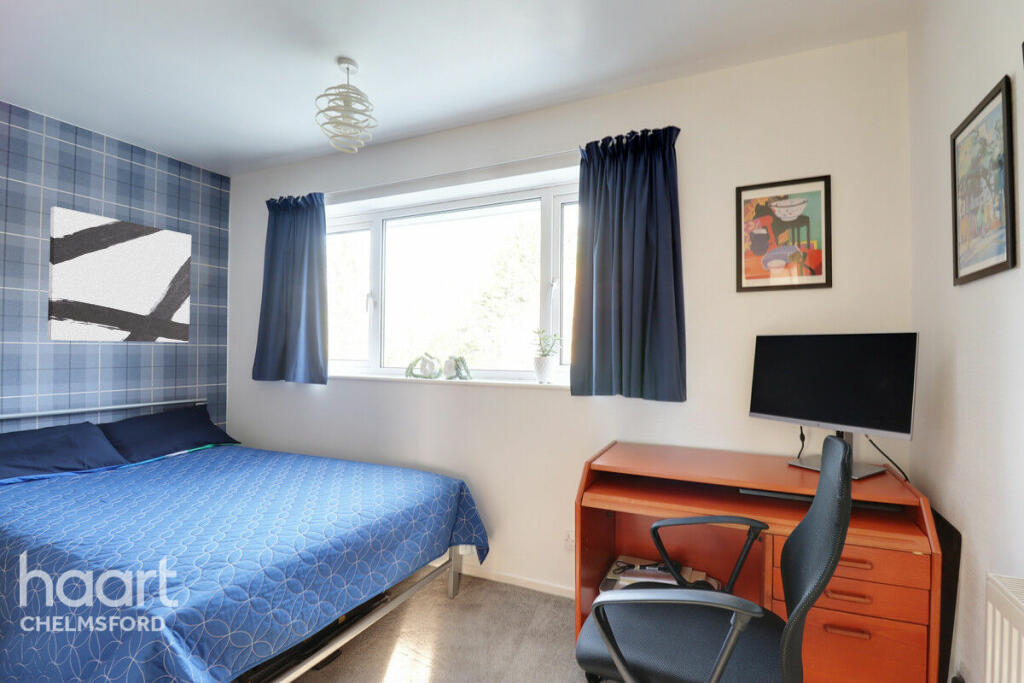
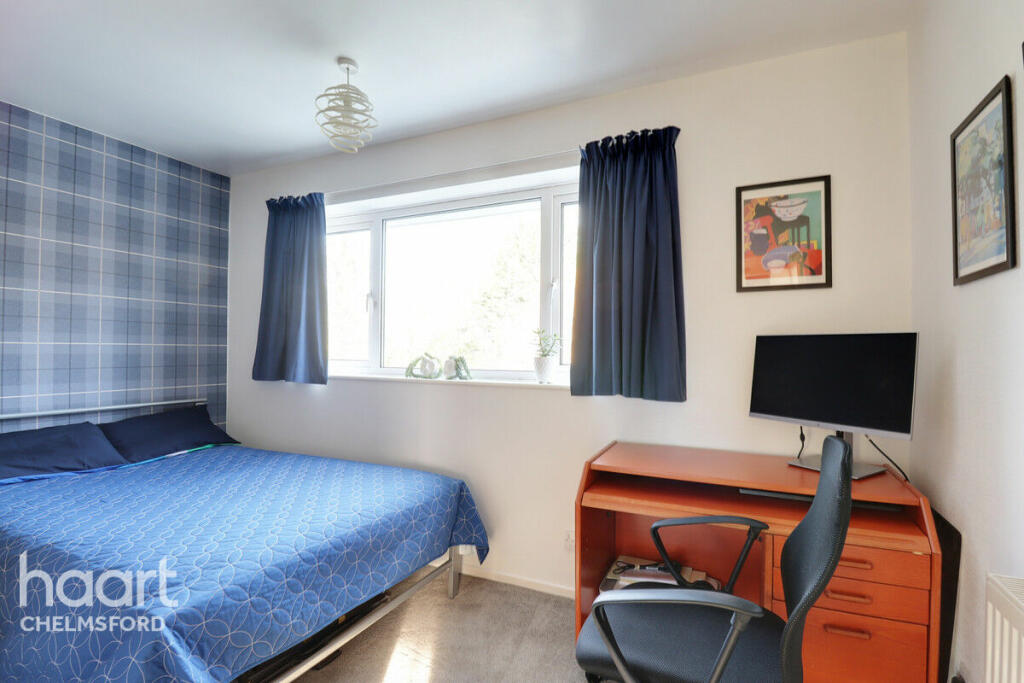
- wall art [46,206,192,343]
